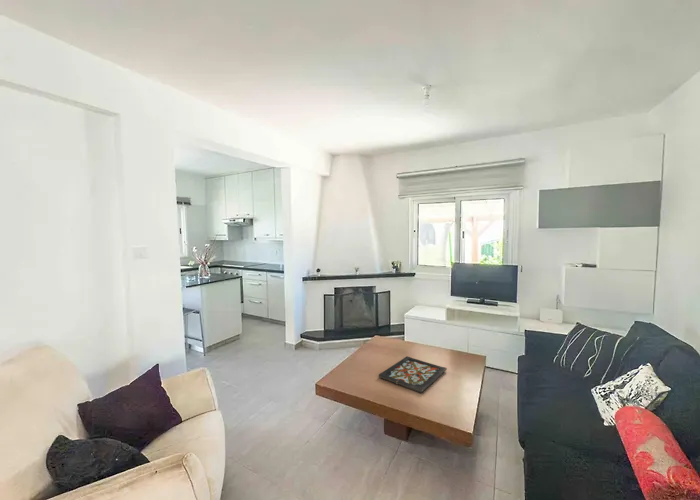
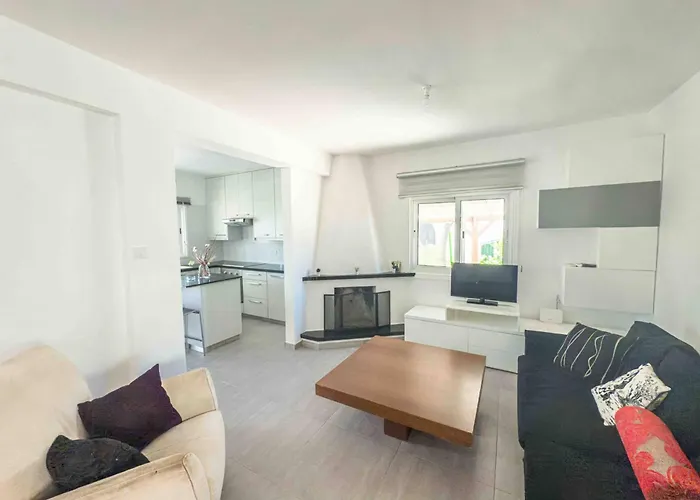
- decorative tray [378,355,448,394]
